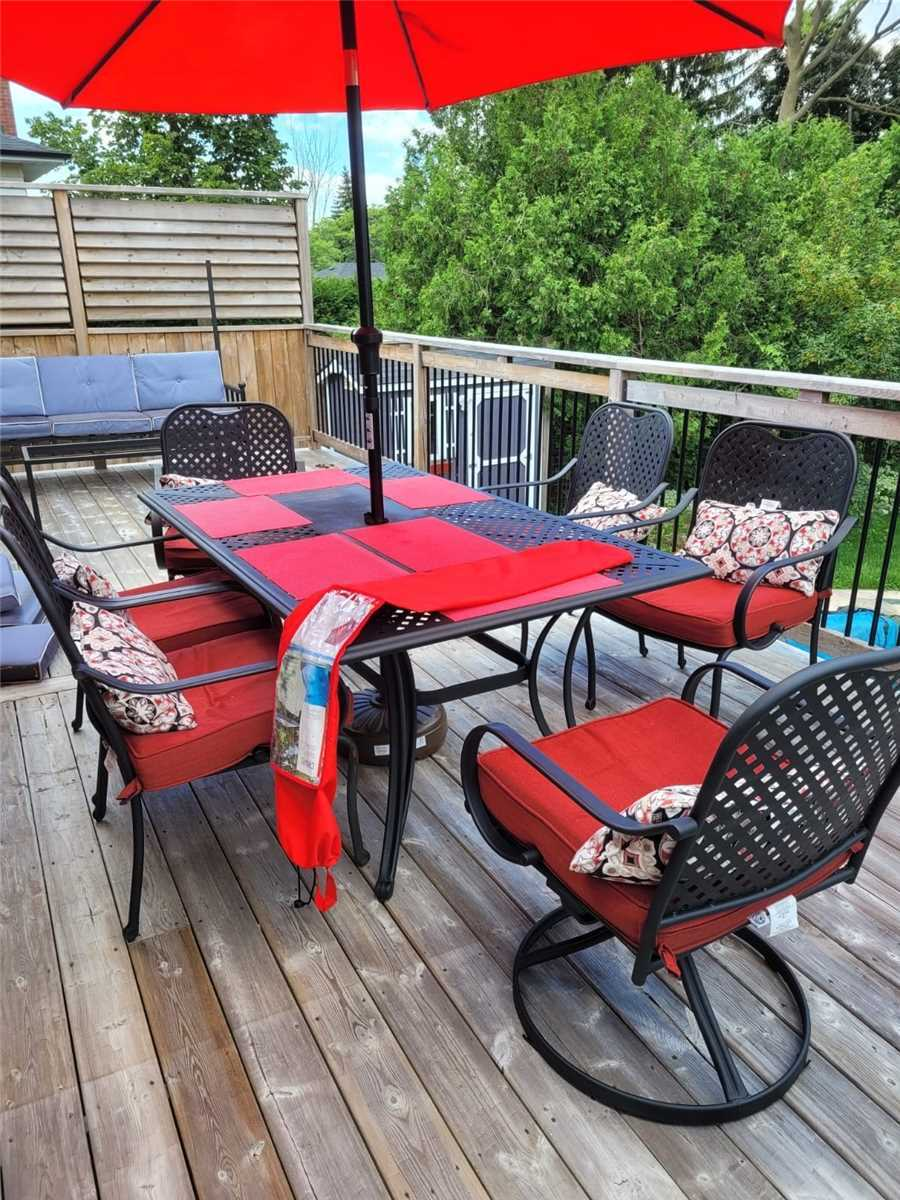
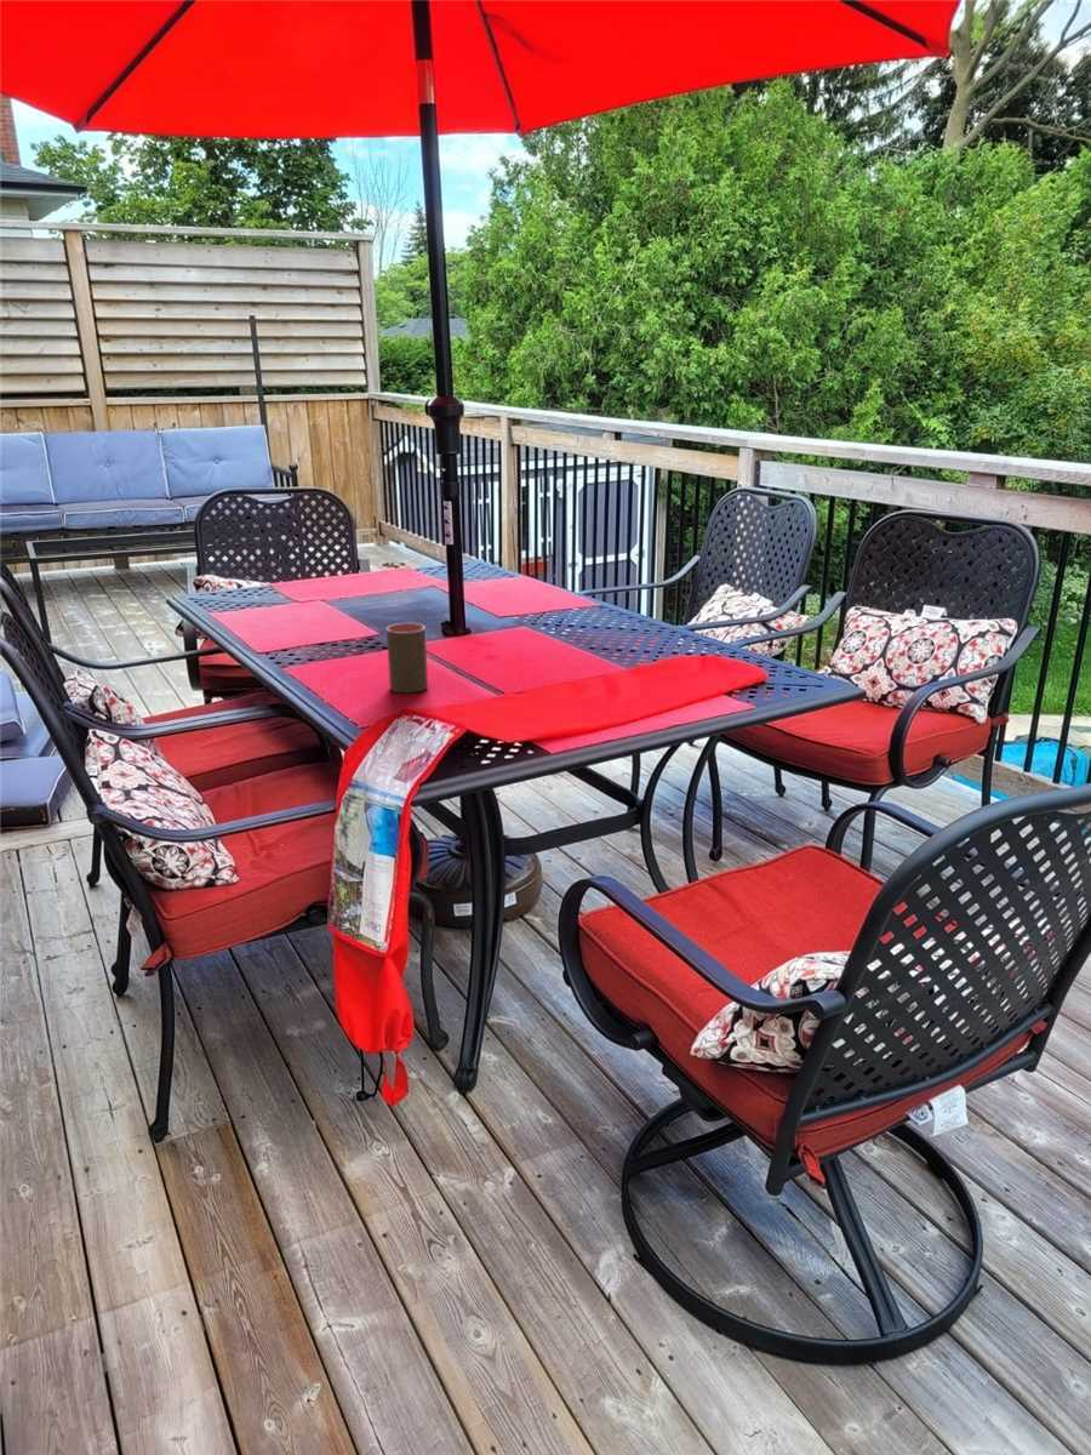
+ cup [385,622,429,694]
